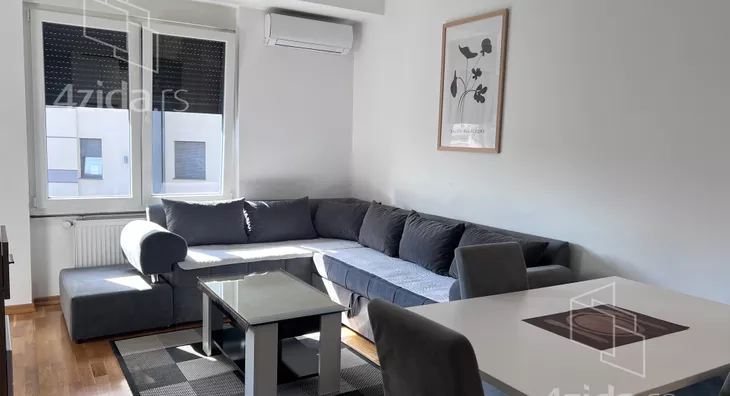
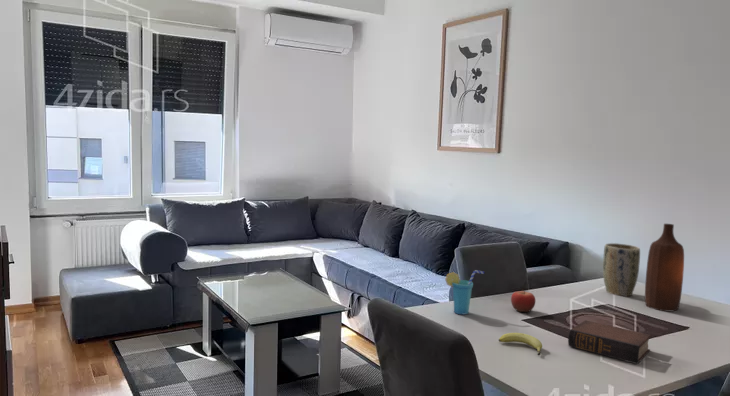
+ fruit [510,287,536,313]
+ book [567,319,652,365]
+ bottle [644,223,685,312]
+ cup [444,269,485,315]
+ plant pot [602,242,641,297]
+ fruit [498,332,543,356]
